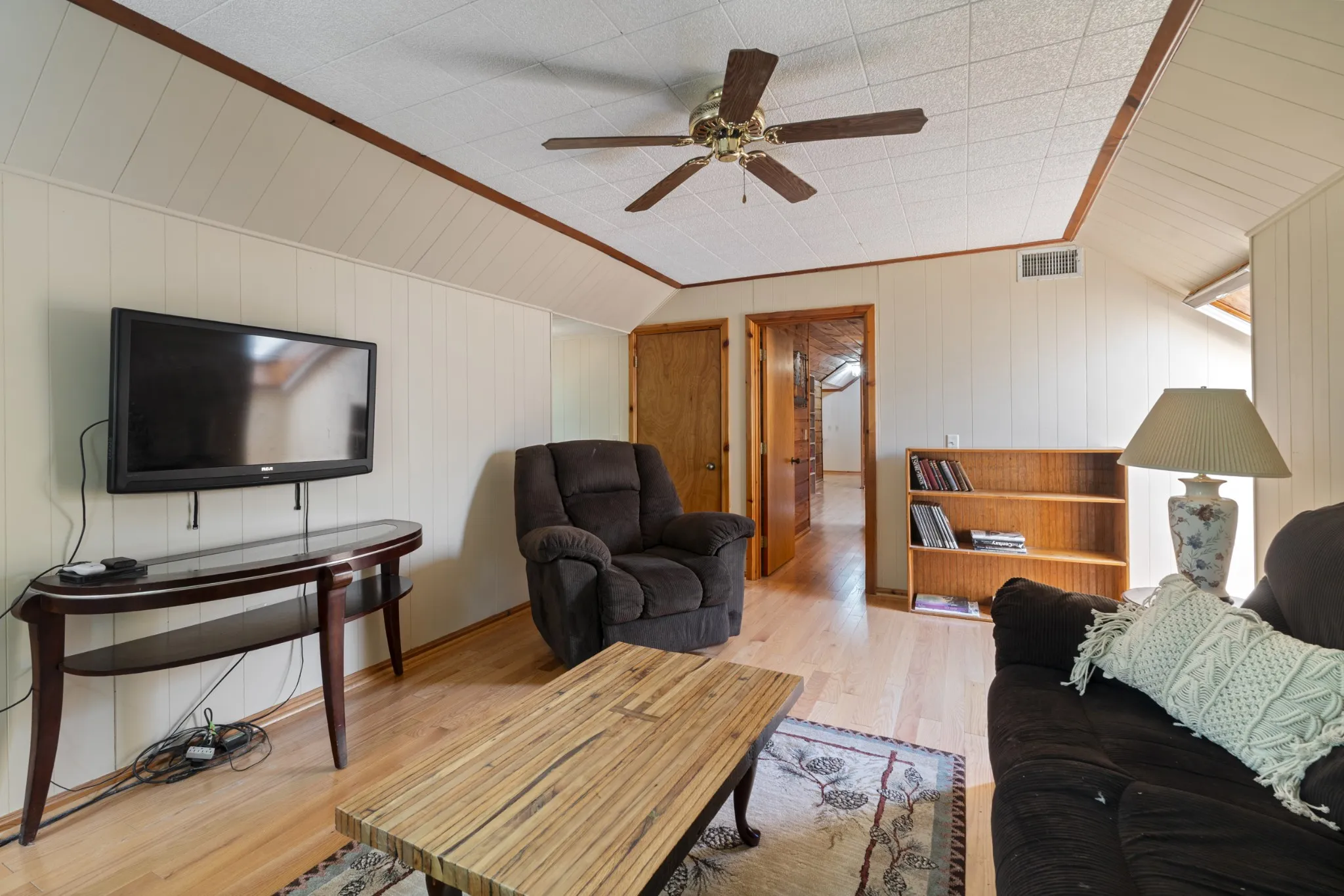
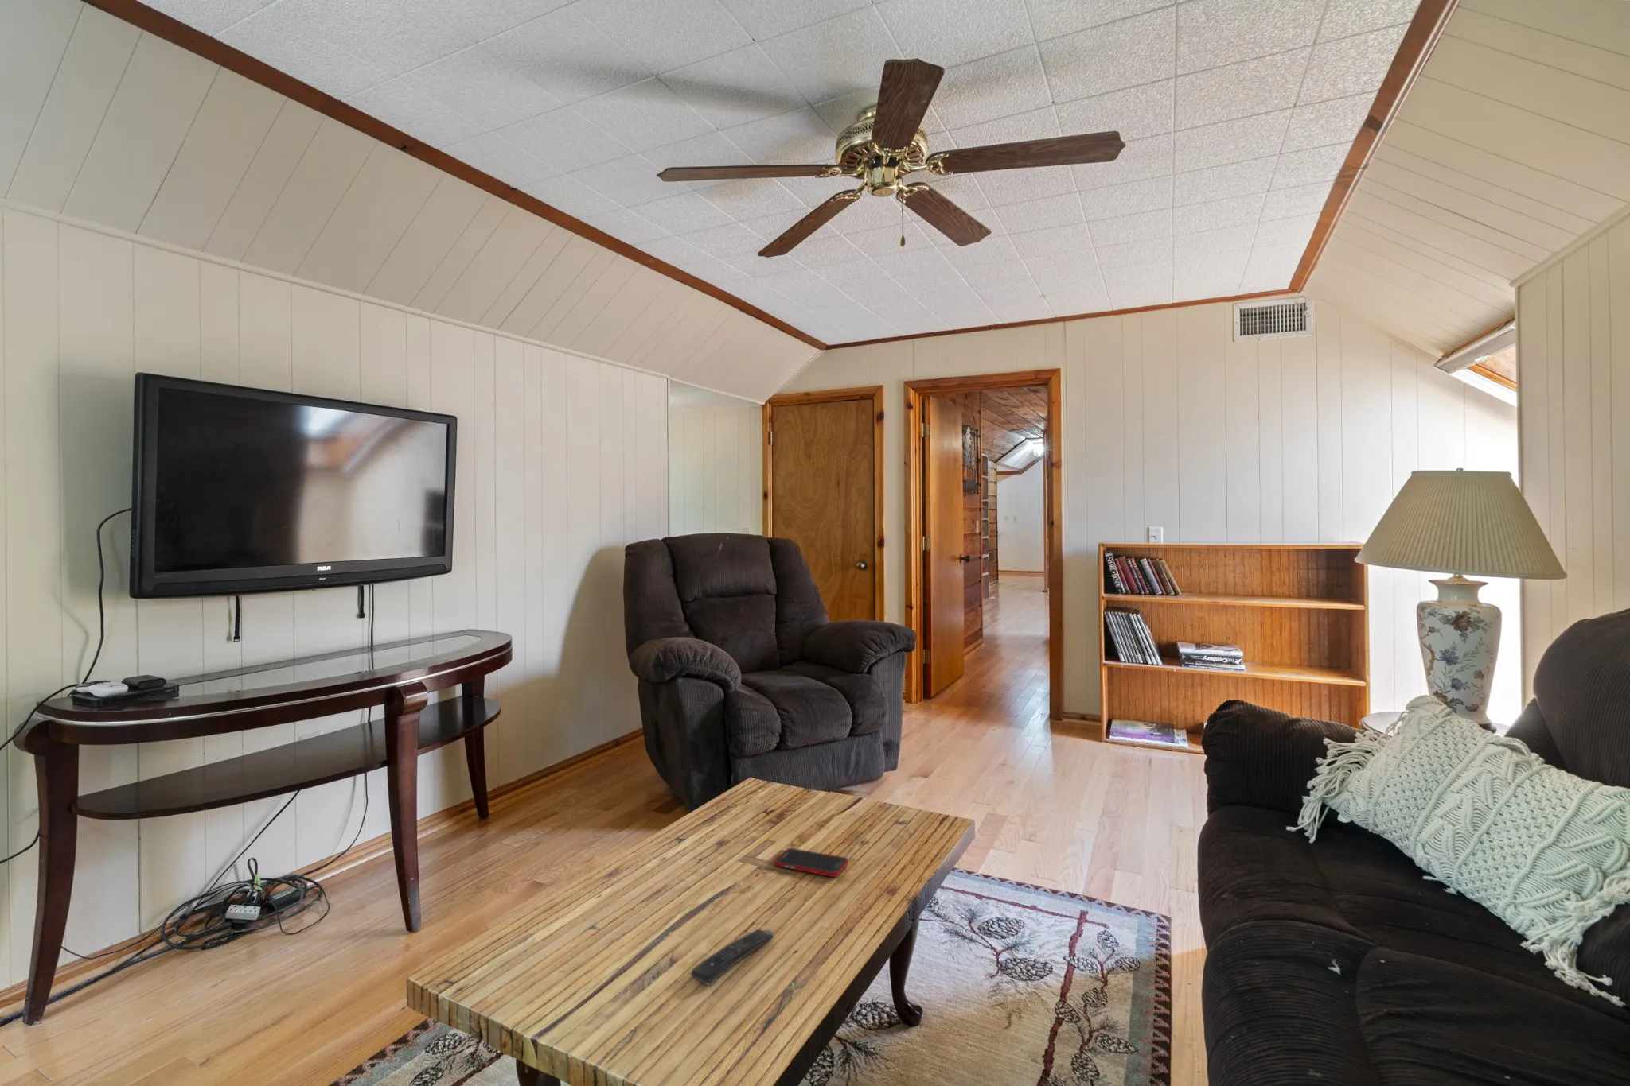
+ cell phone [774,847,849,878]
+ remote control [690,928,774,987]
